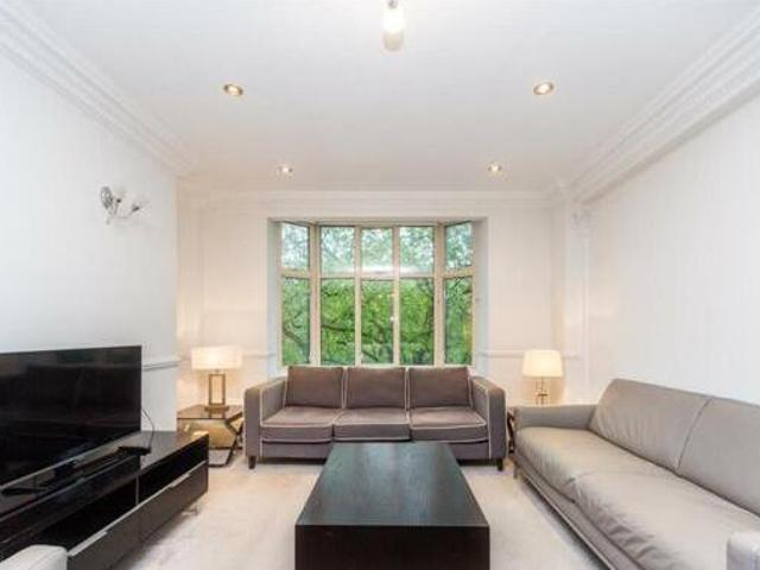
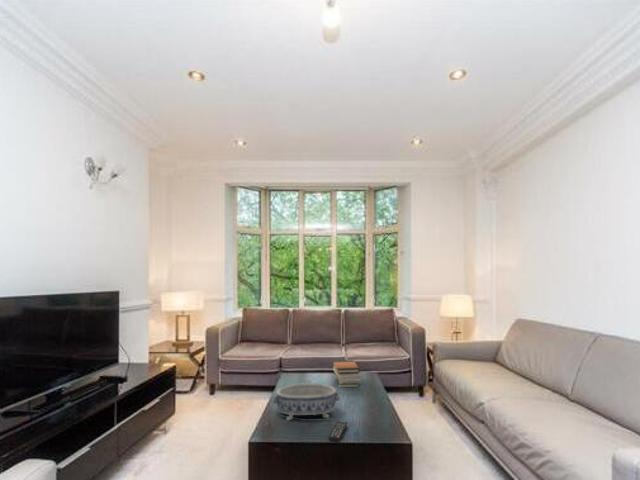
+ decorative bowl [271,382,341,422]
+ book stack [332,359,362,388]
+ remote control [328,420,348,443]
